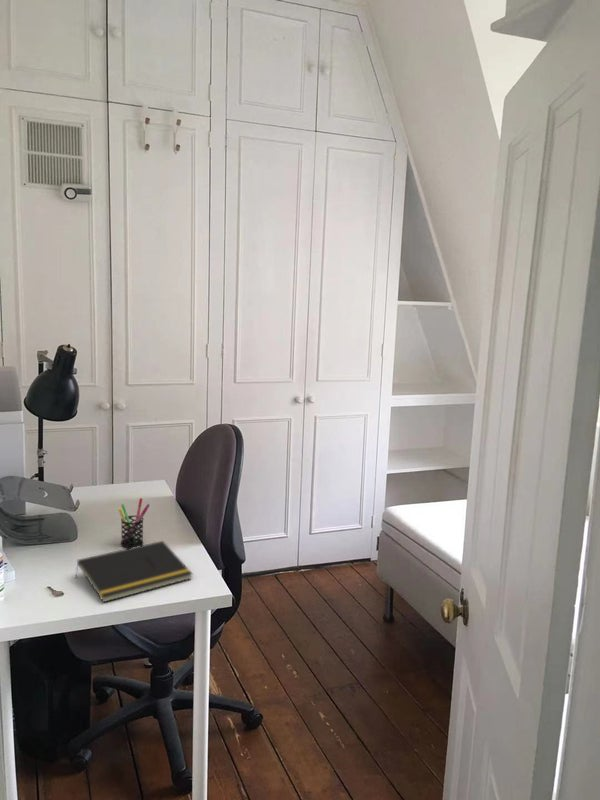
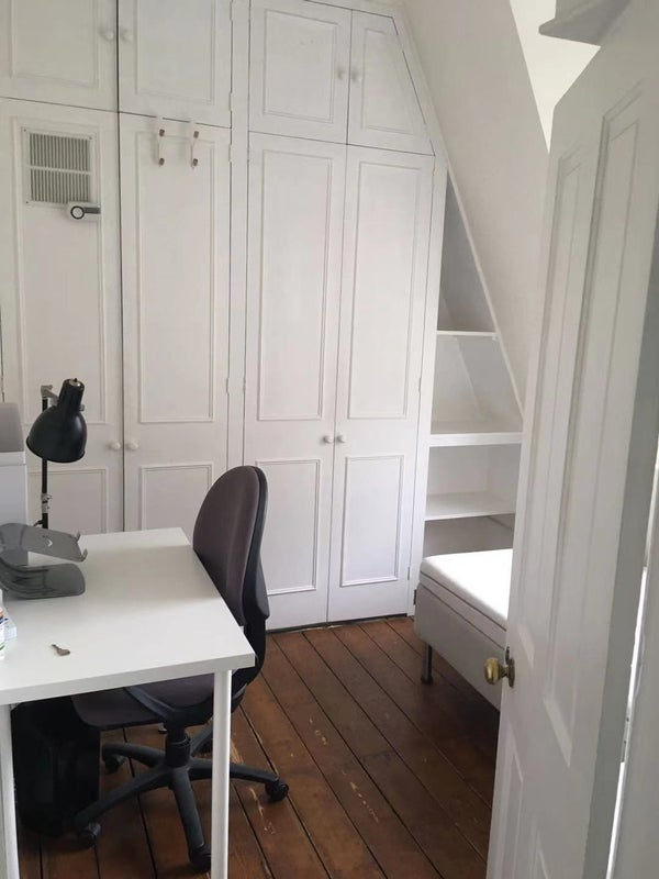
- notepad [74,540,194,603]
- pen holder [117,497,151,549]
